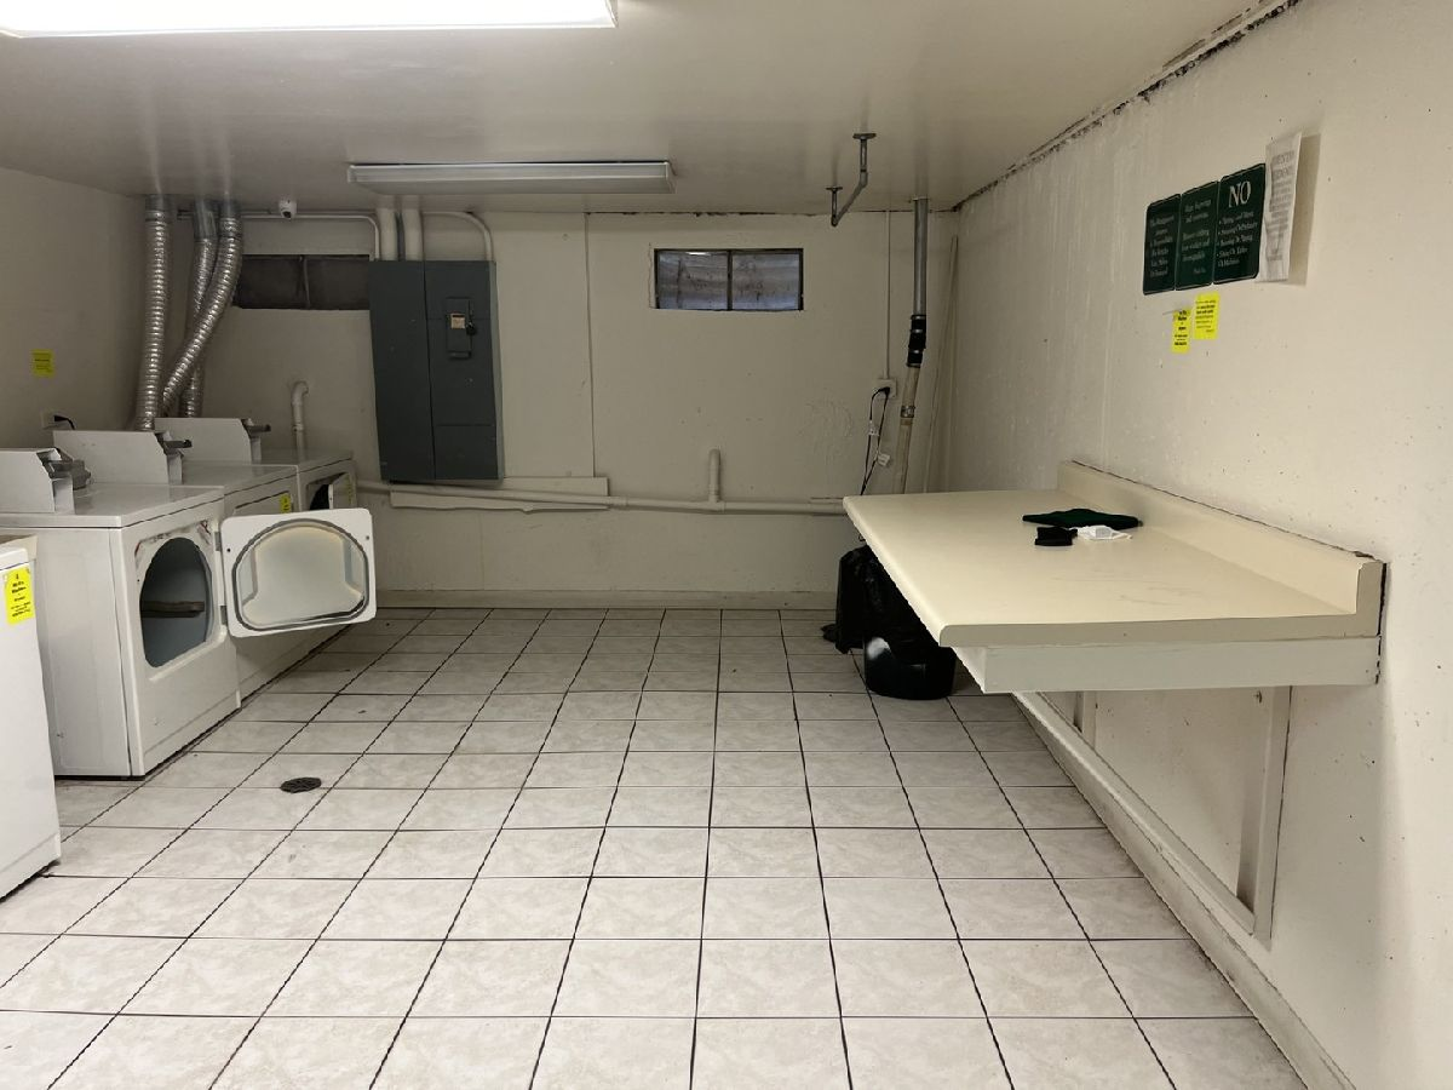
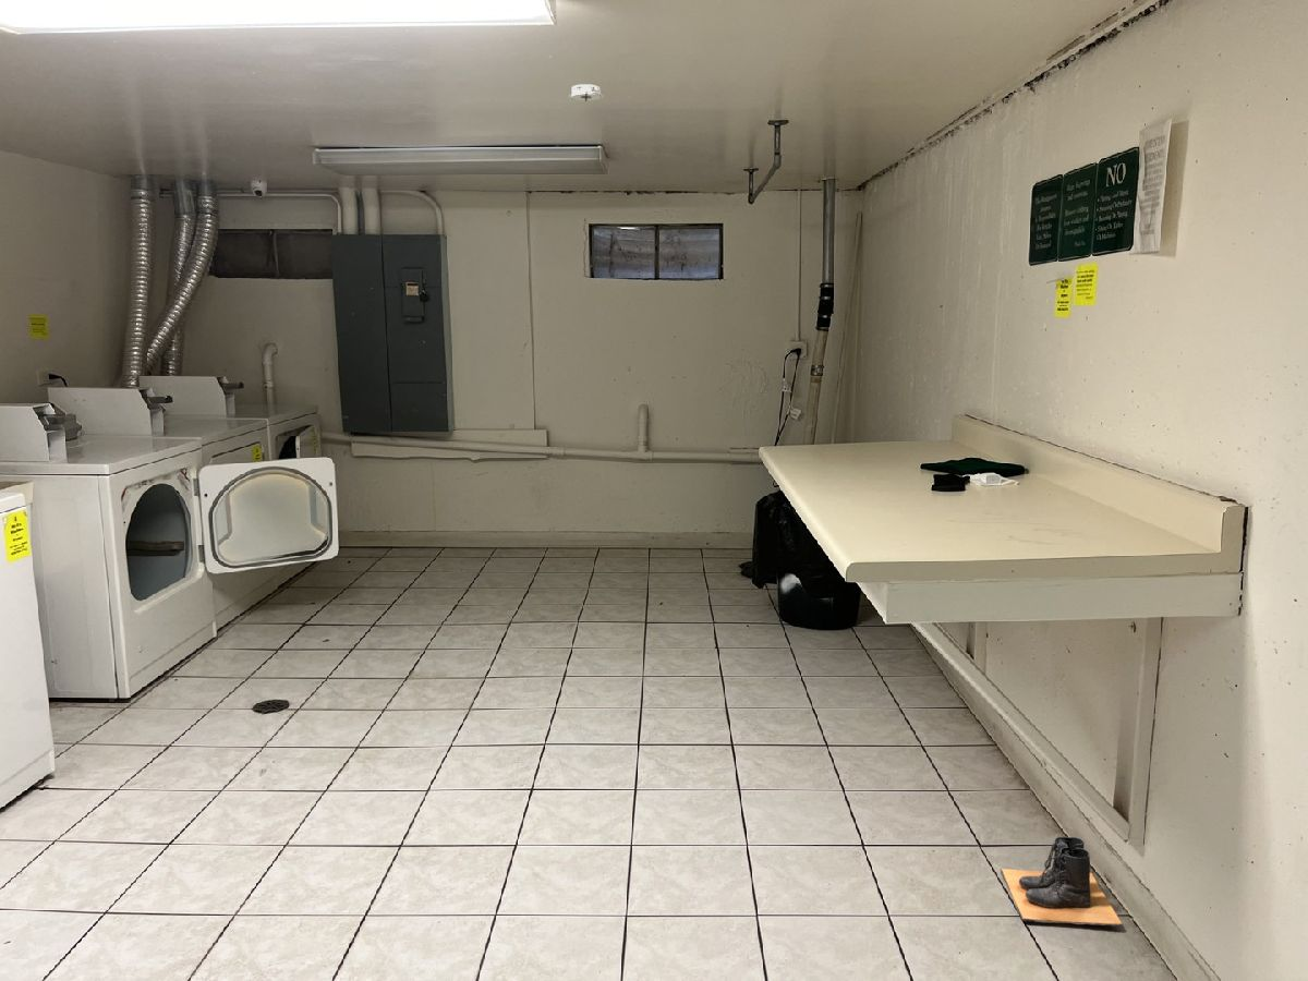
+ boots [1000,836,1124,928]
+ smoke detector [567,83,605,102]
